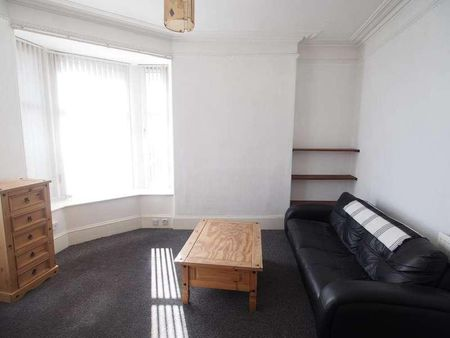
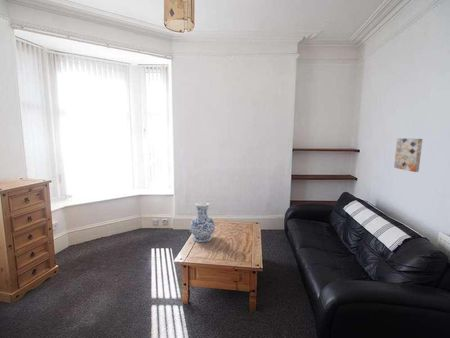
+ wall art [393,137,423,173]
+ vase [189,201,216,243]
